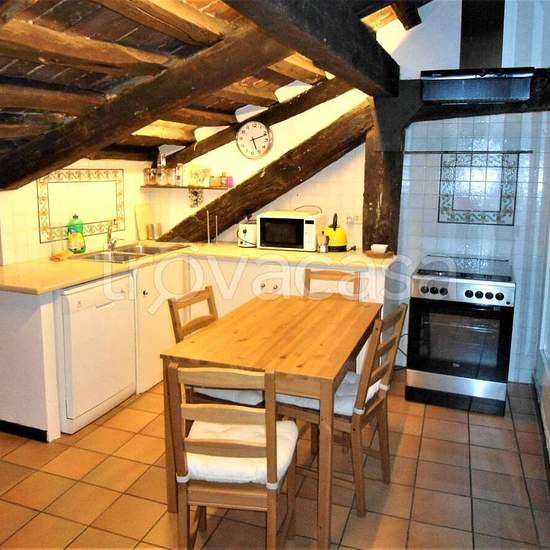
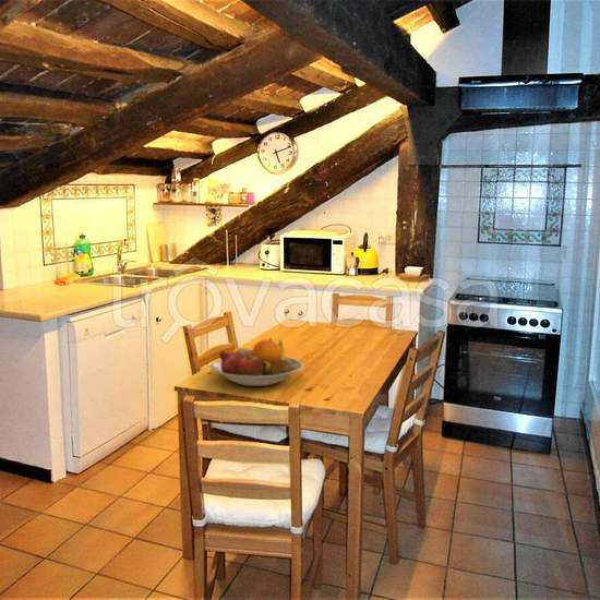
+ fruit bowl [209,337,304,387]
